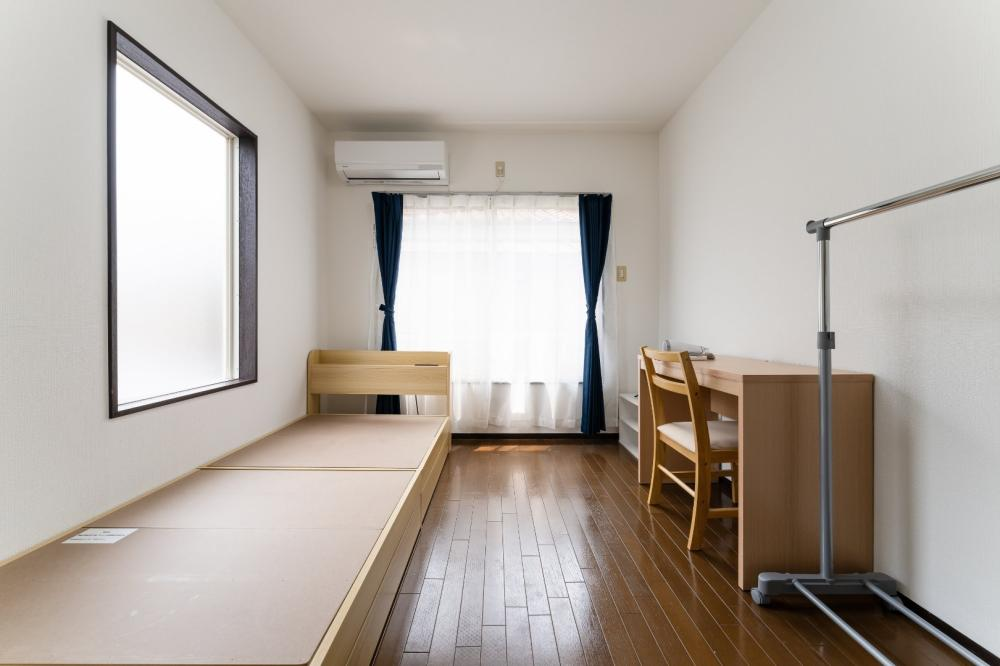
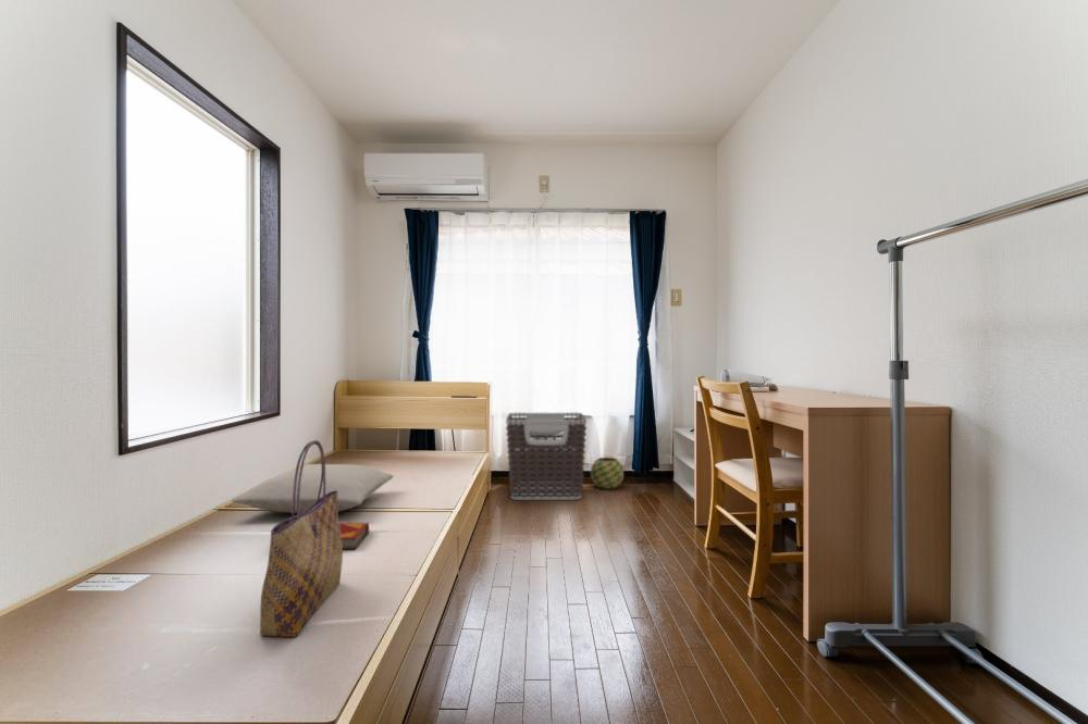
+ decorative ball [590,457,625,489]
+ pillow [231,463,394,514]
+ tote bag [259,439,344,638]
+ clothes hamper [505,411,588,501]
+ hardback book [338,522,370,550]
